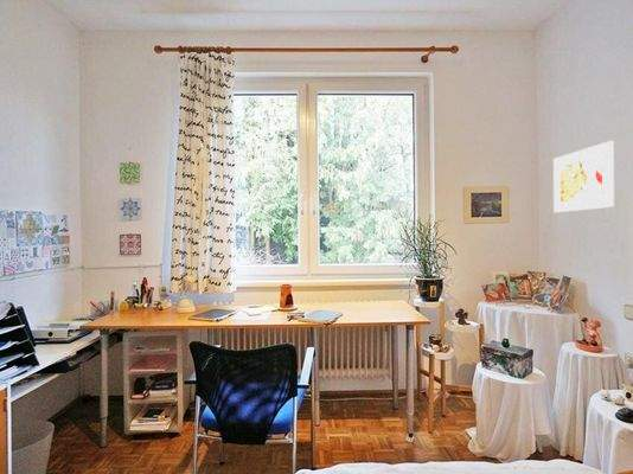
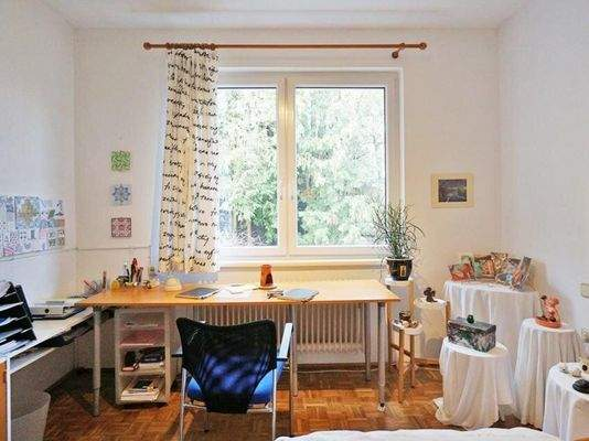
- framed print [552,140,615,213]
